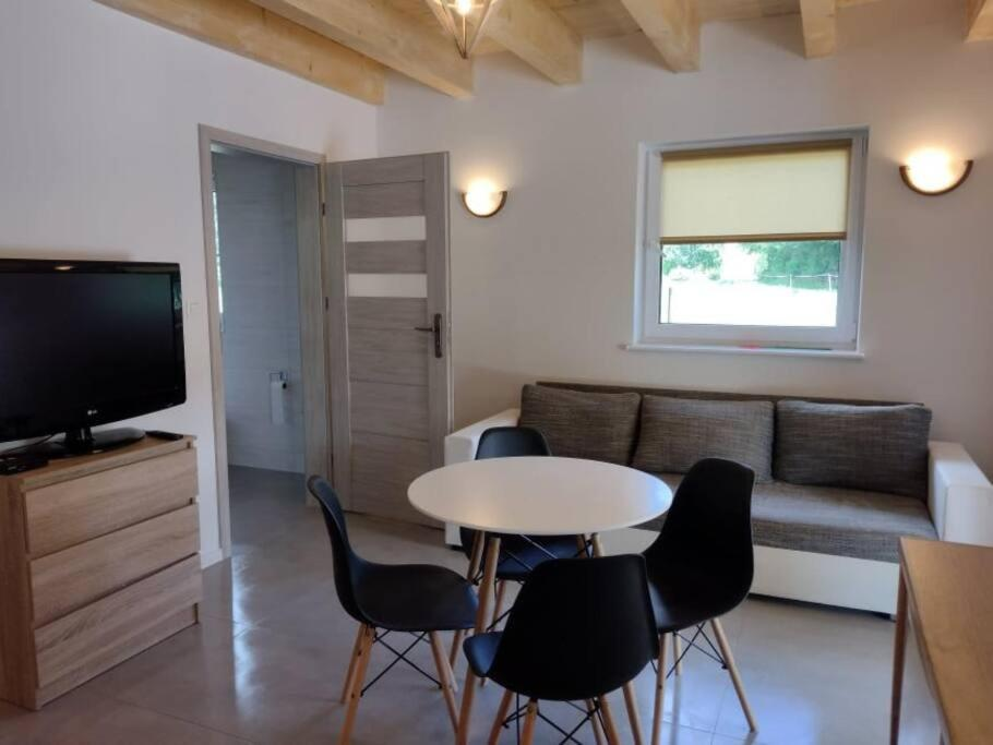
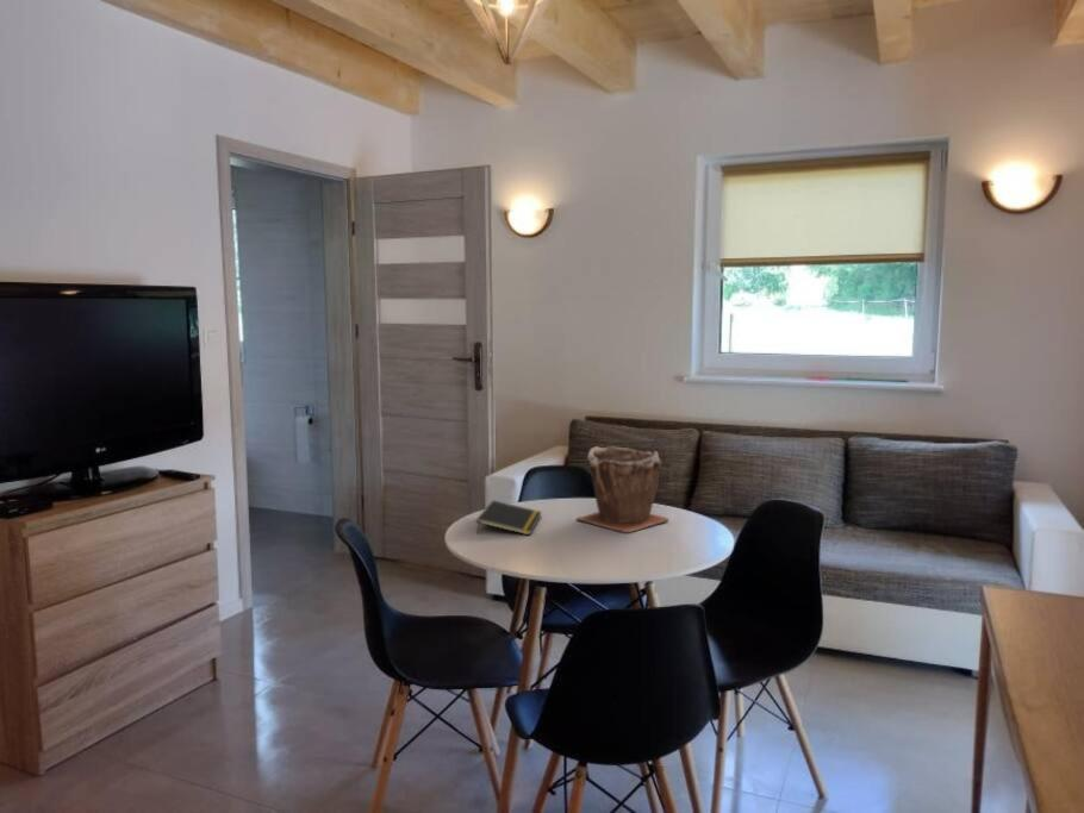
+ plant pot [575,445,669,534]
+ notepad [475,499,543,537]
